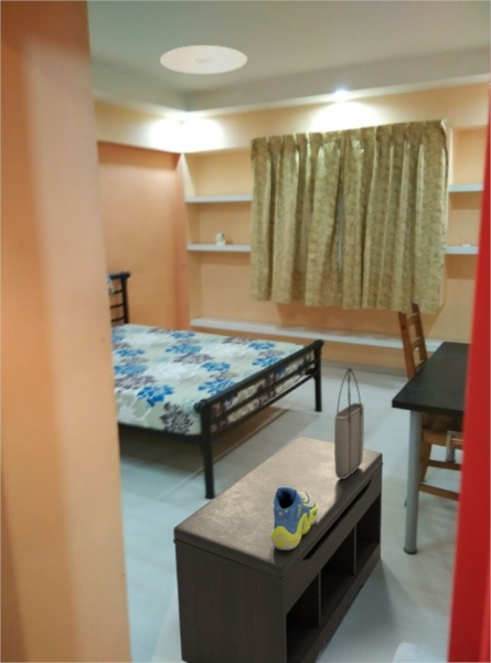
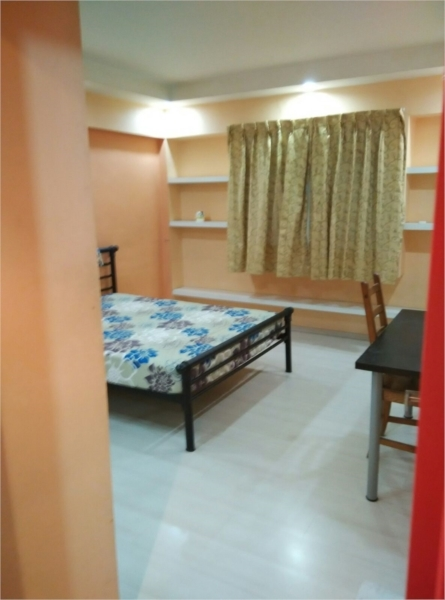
- ceiling light [159,44,248,75]
- tote bag [333,367,365,478]
- bench [172,435,384,663]
- sneaker [271,487,318,549]
